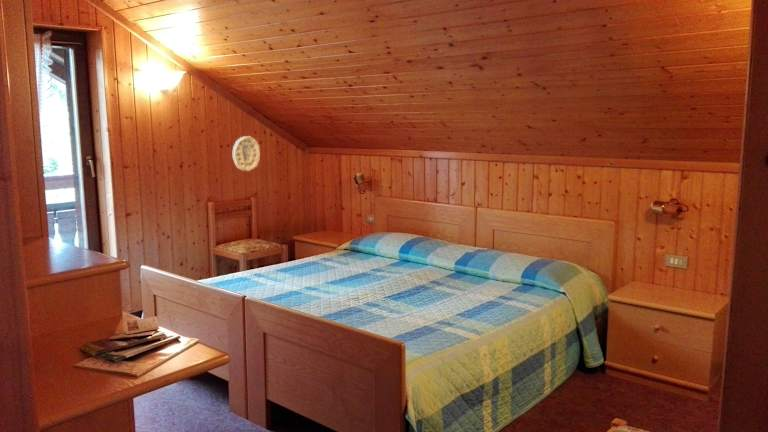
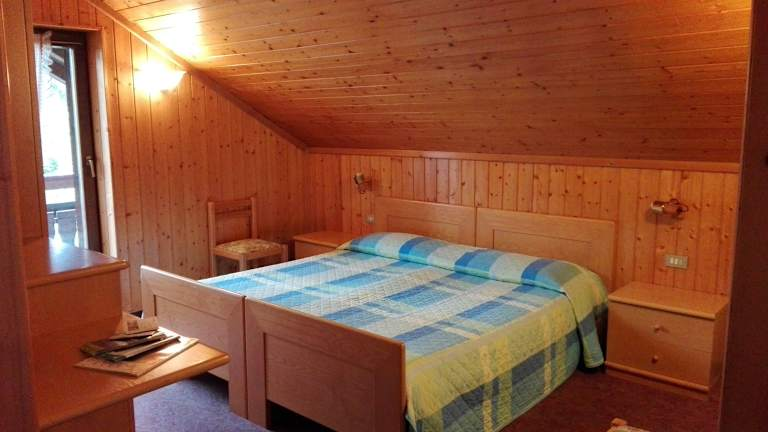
- decorative plate [232,135,261,172]
